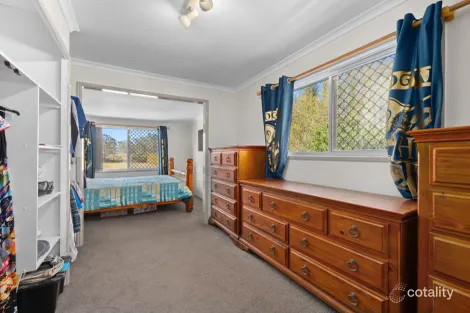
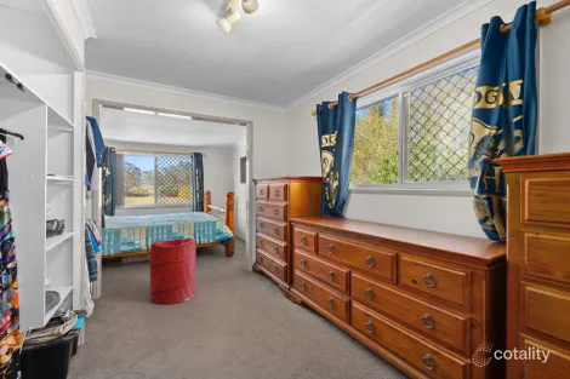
+ laundry hamper [149,237,198,305]
